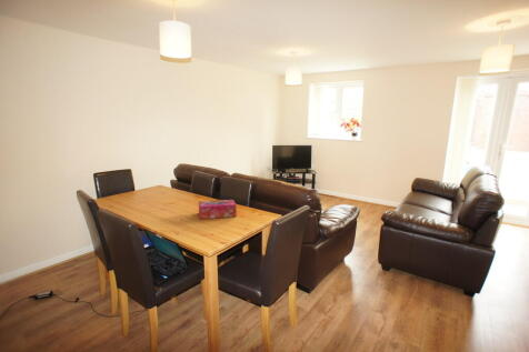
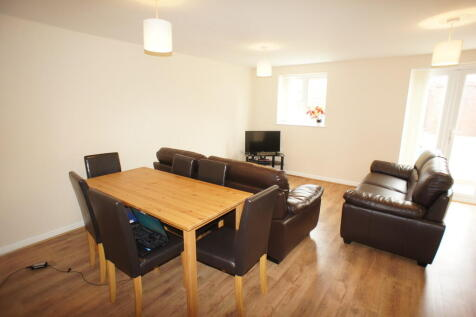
- tissue box [198,199,237,220]
